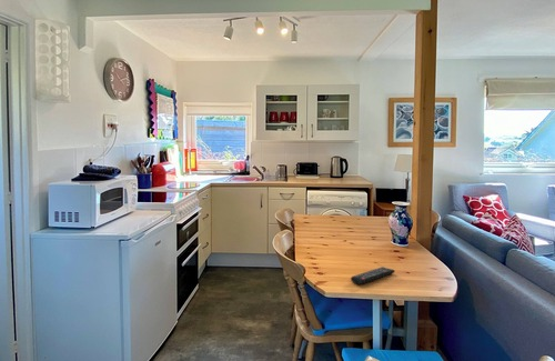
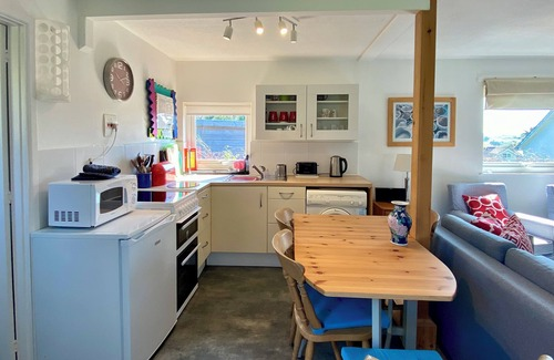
- remote control [350,265,396,285]
